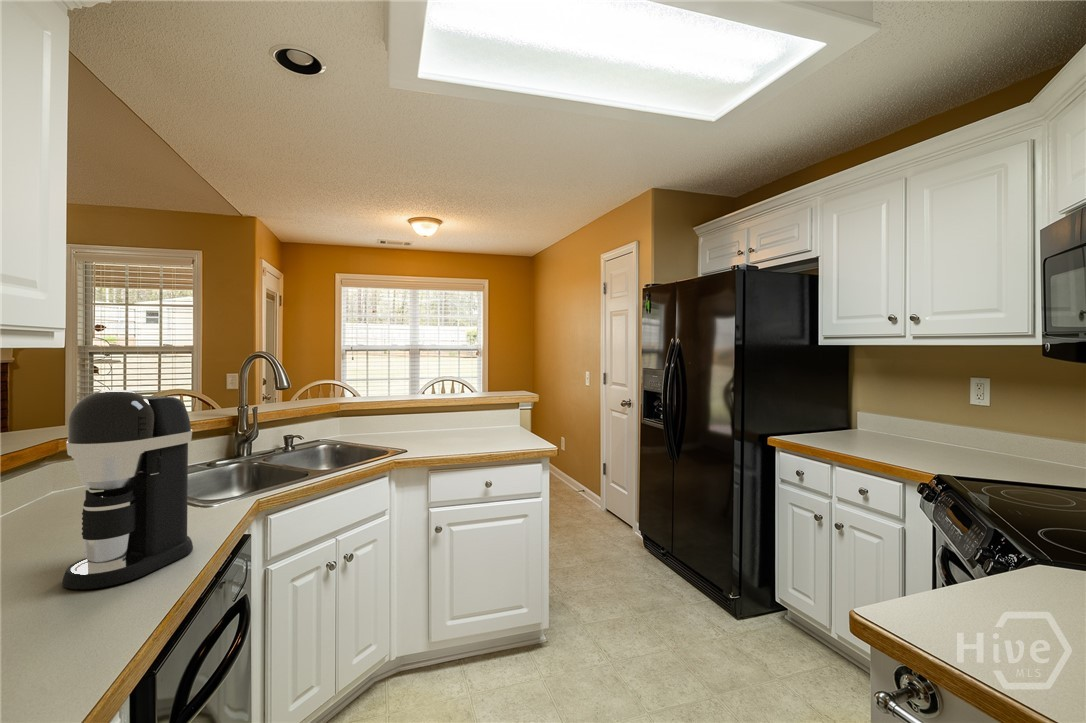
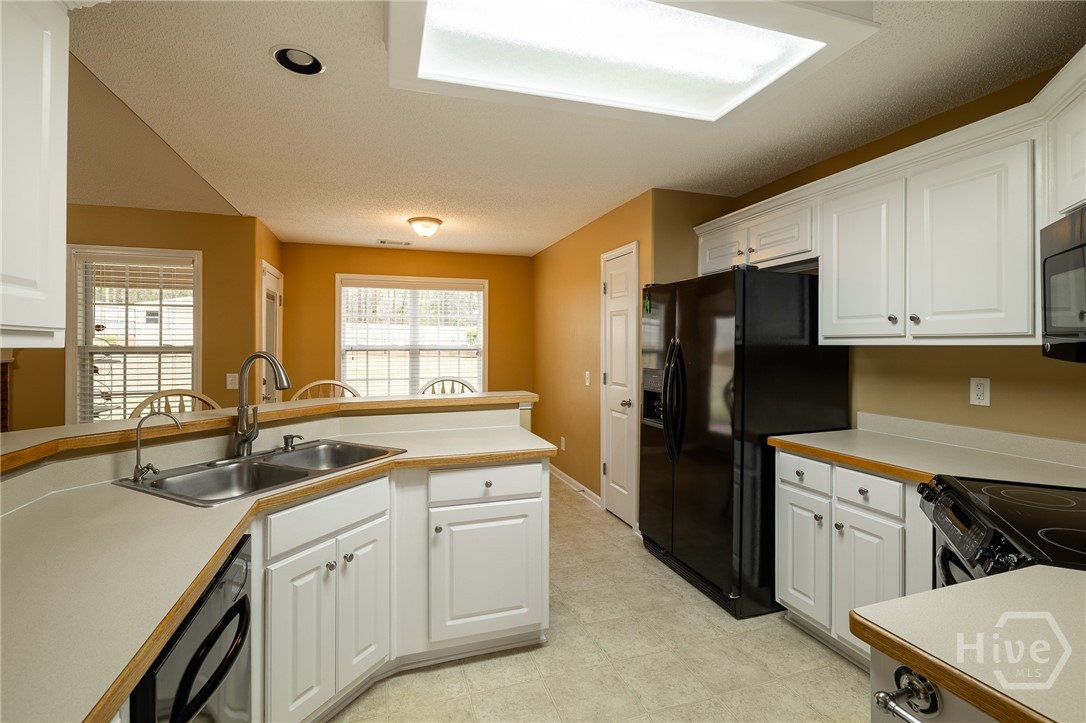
- coffee maker [62,389,194,590]
